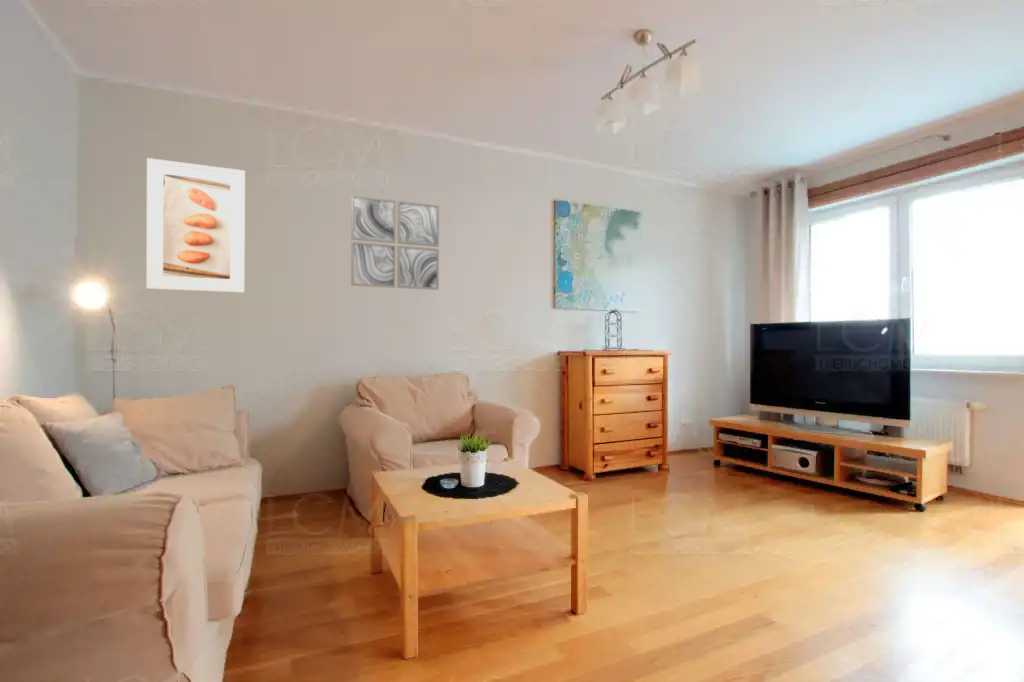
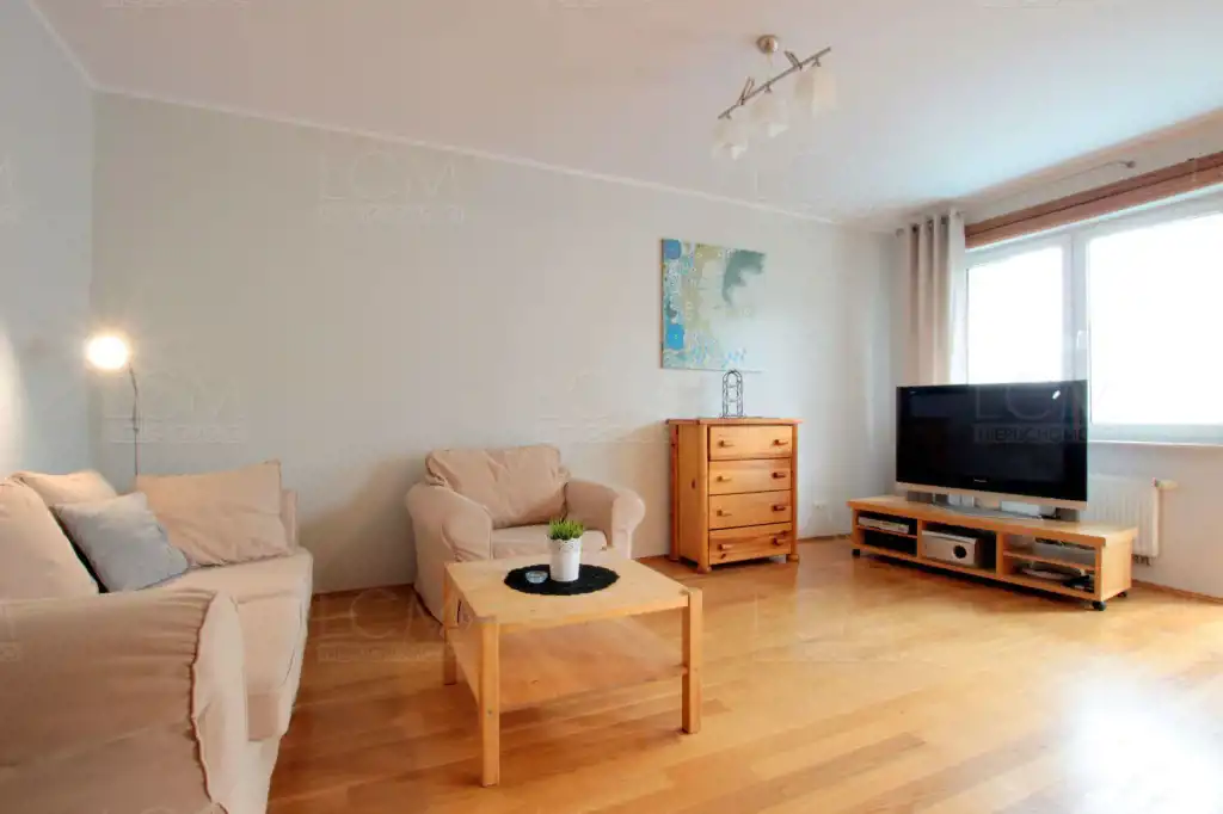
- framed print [145,157,246,294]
- wall art [350,194,440,291]
